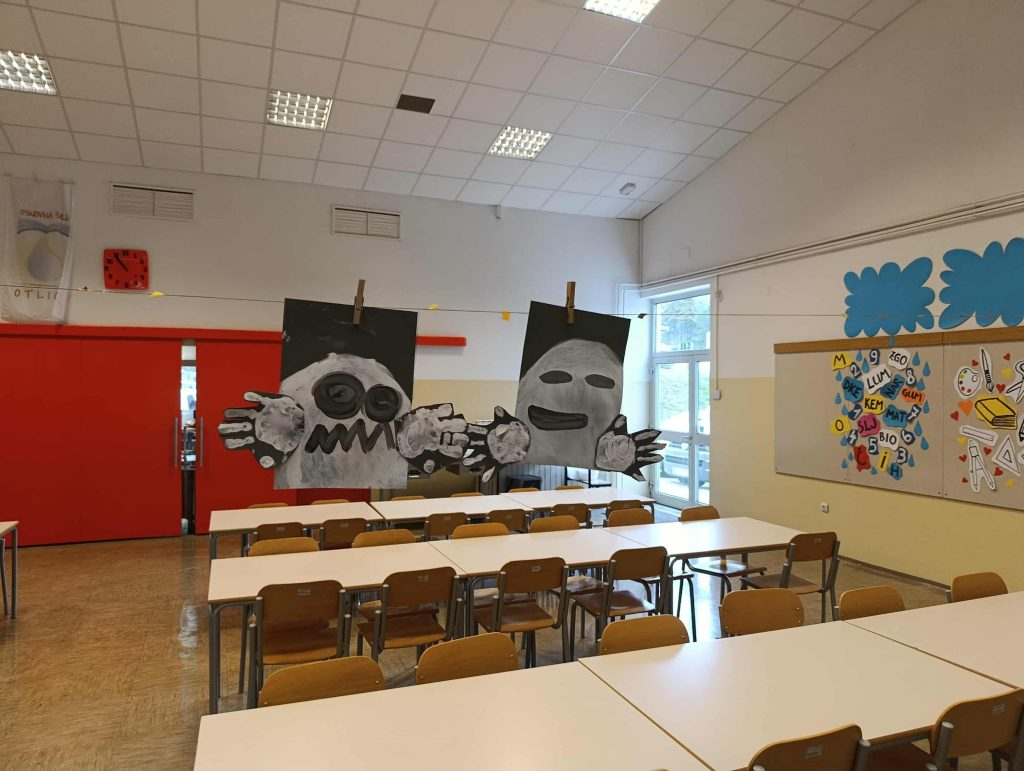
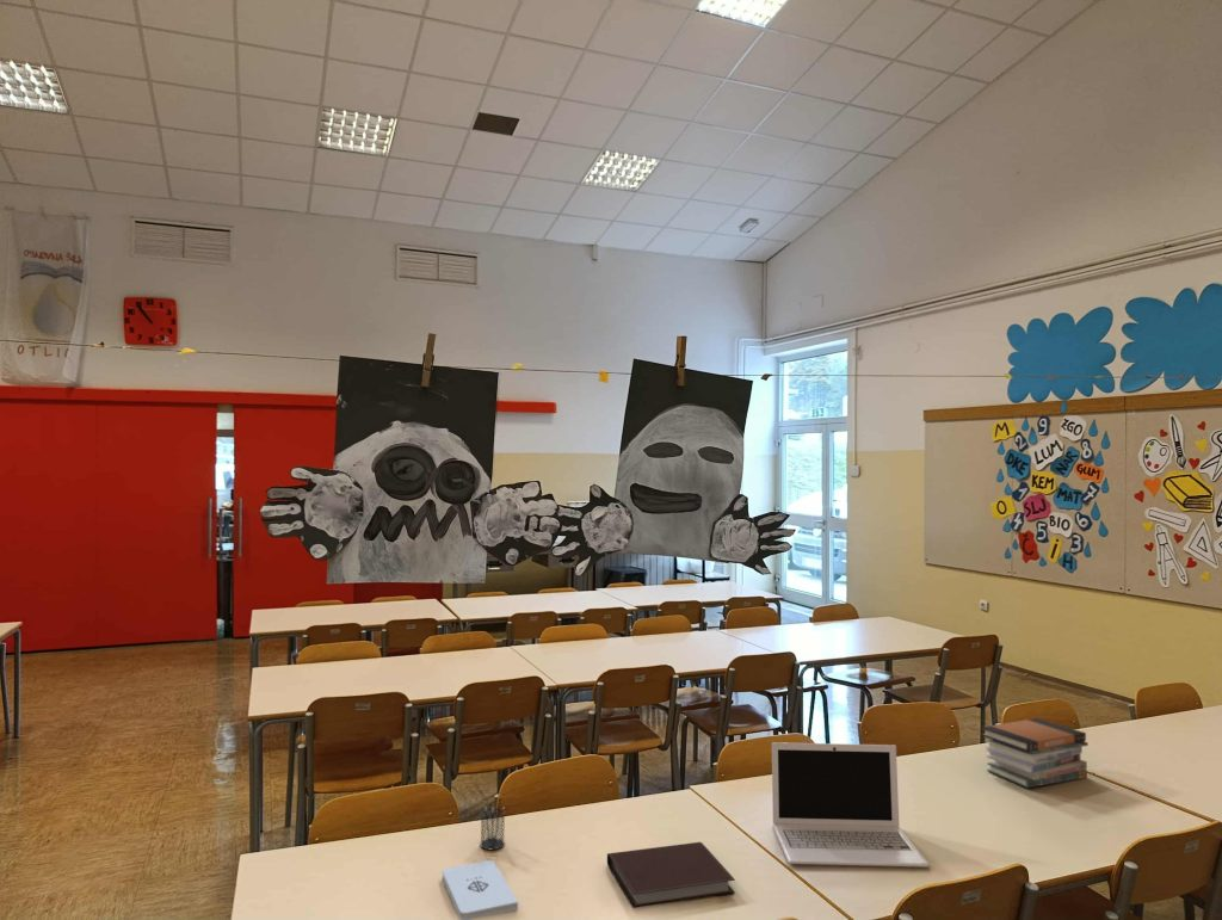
+ notepad [442,859,519,920]
+ laptop [771,741,931,869]
+ book stack [980,717,1090,789]
+ pencil holder [480,794,506,851]
+ notebook [606,841,736,909]
